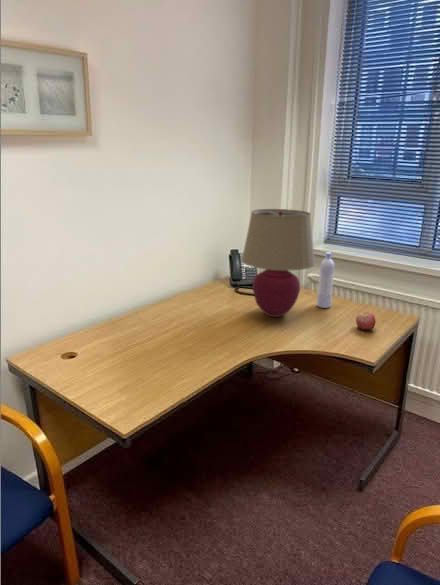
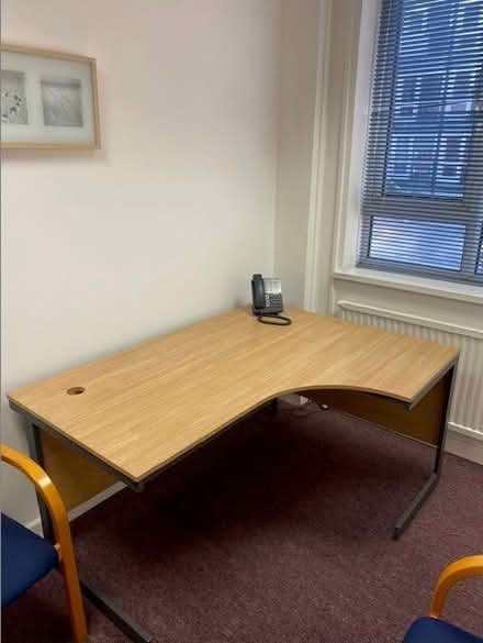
- apple [355,310,377,331]
- table lamp [240,208,316,318]
- bottle [316,251,335,309]
